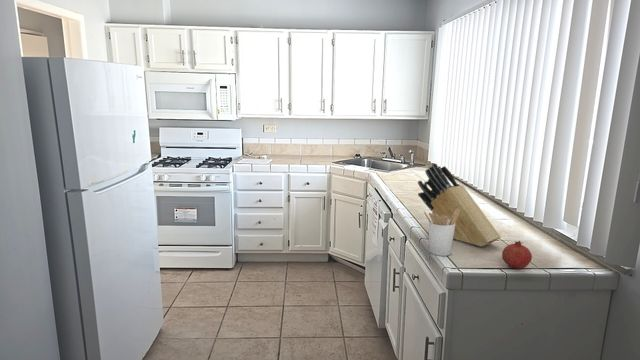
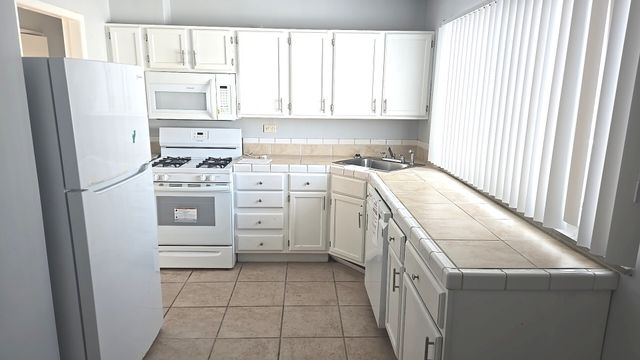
- knife block [417,162,502,247]
- fruit [501,240,533,270]
- utensil holder [423,209,460,257]
